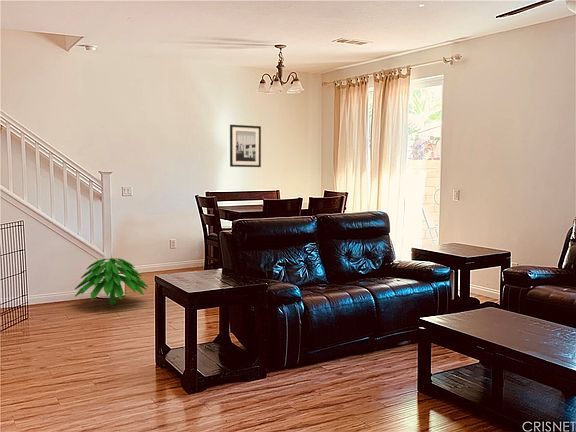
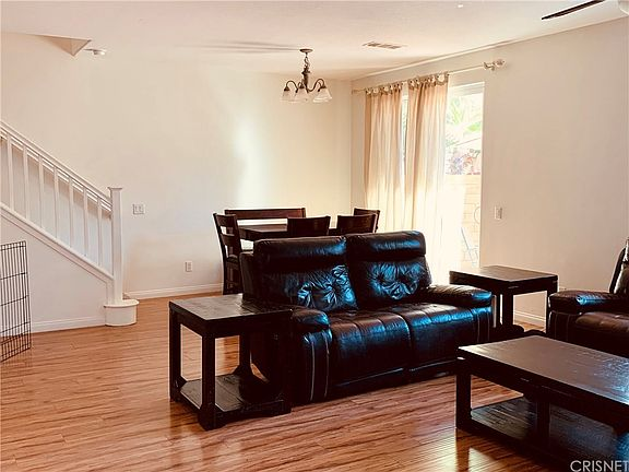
- wall art [229,124,262,168]
- indoor plant [74,252,149,306]
